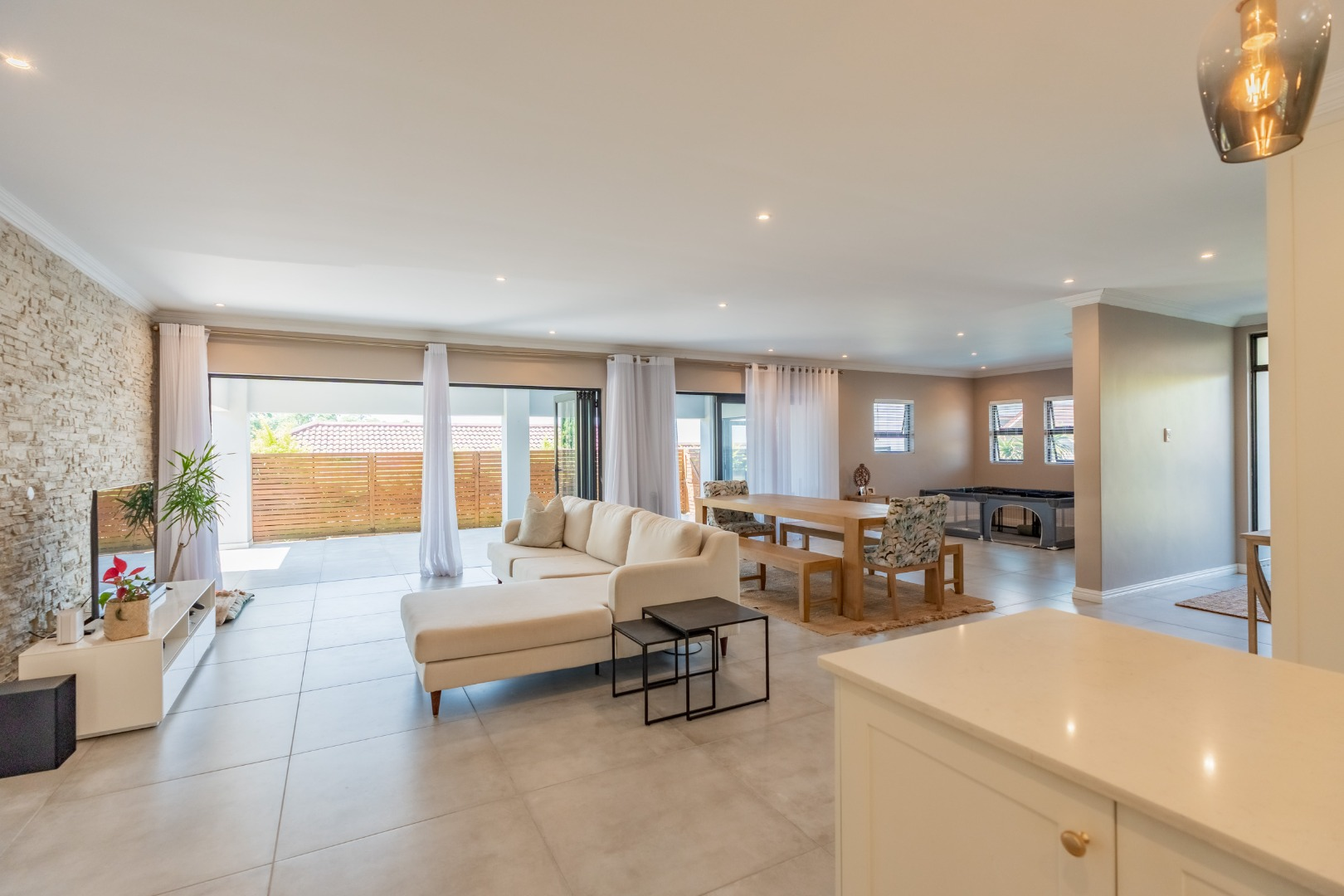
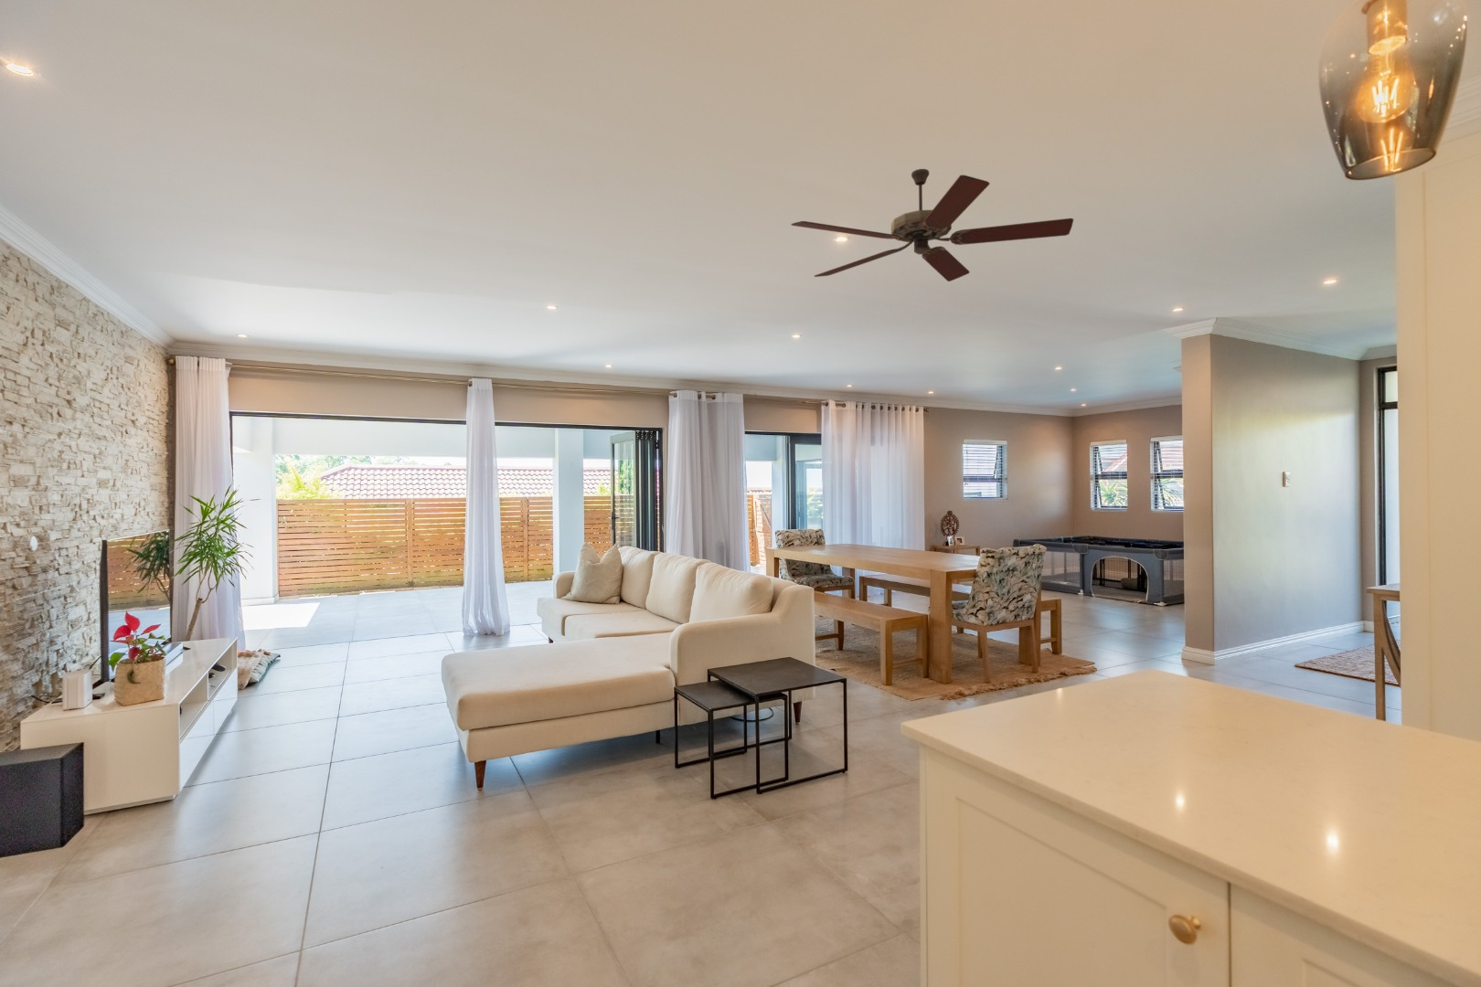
+ ceiling fan [791,169,1074,282]
